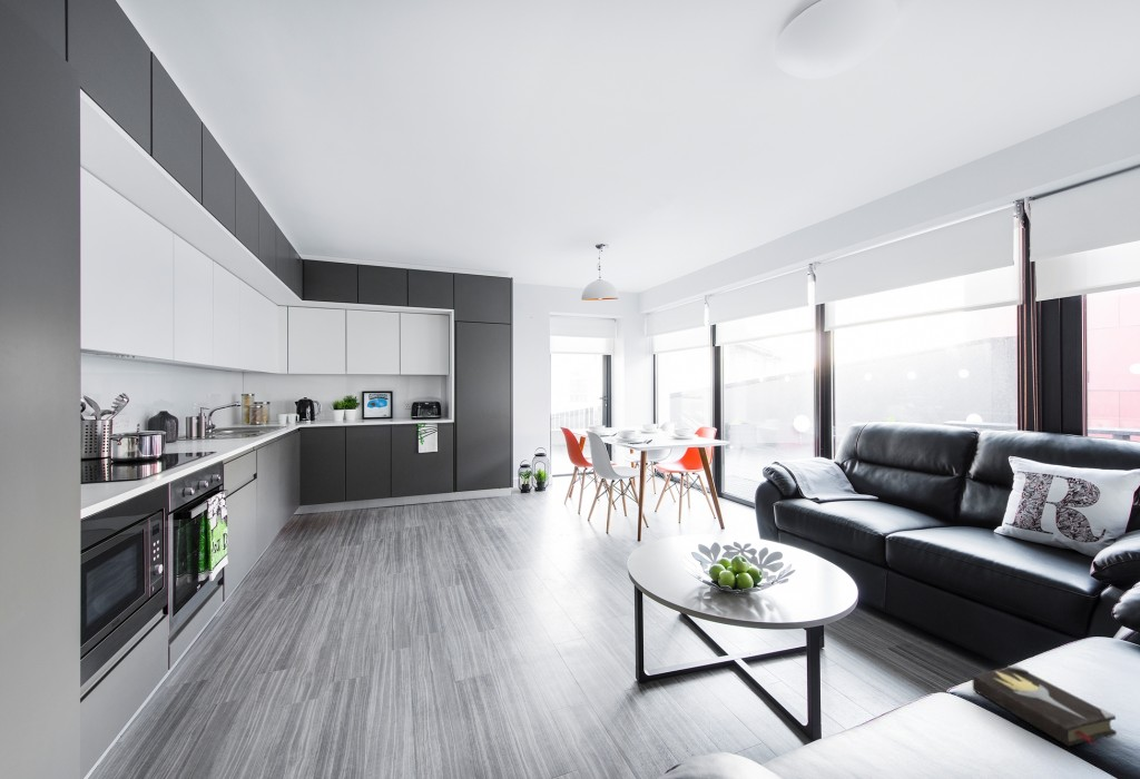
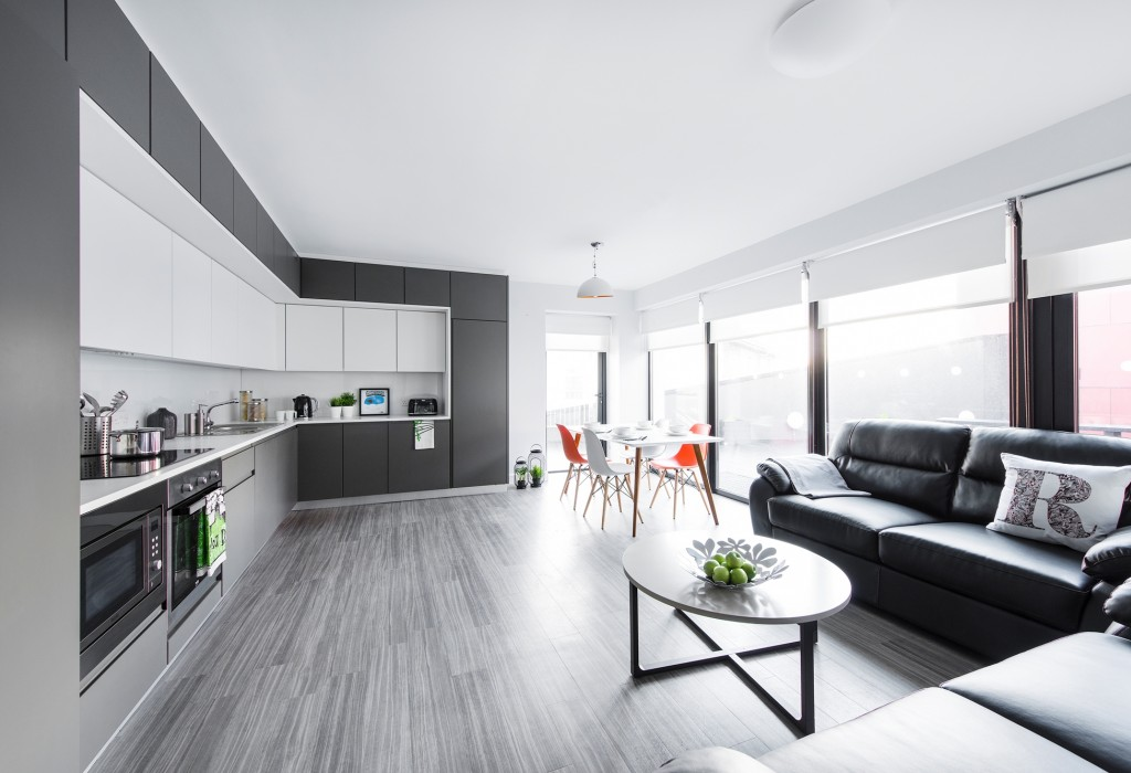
- hardback book [972,663,1118,748]
